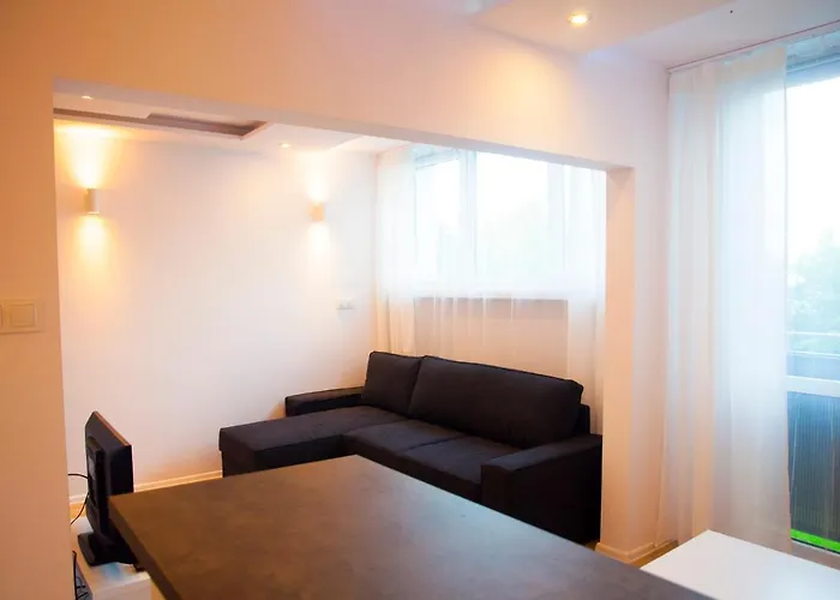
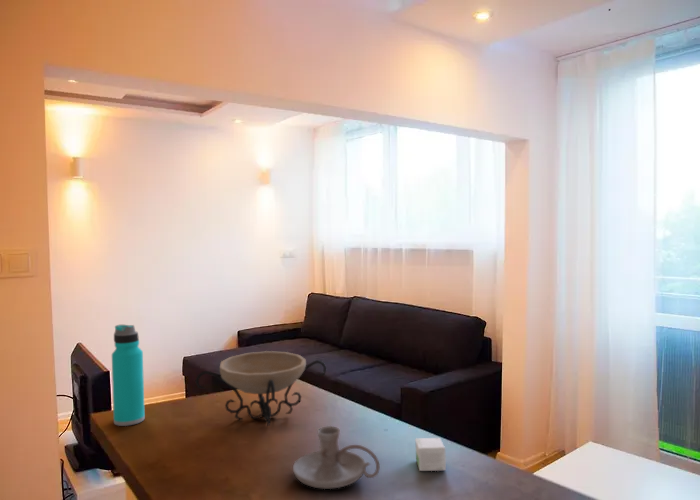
+ water bottle [111,324,146,427]
+ small box [414,437,447,472]
+ decorative bowl [194,350,327,427]
+ candle holder [292,425,381,490]
